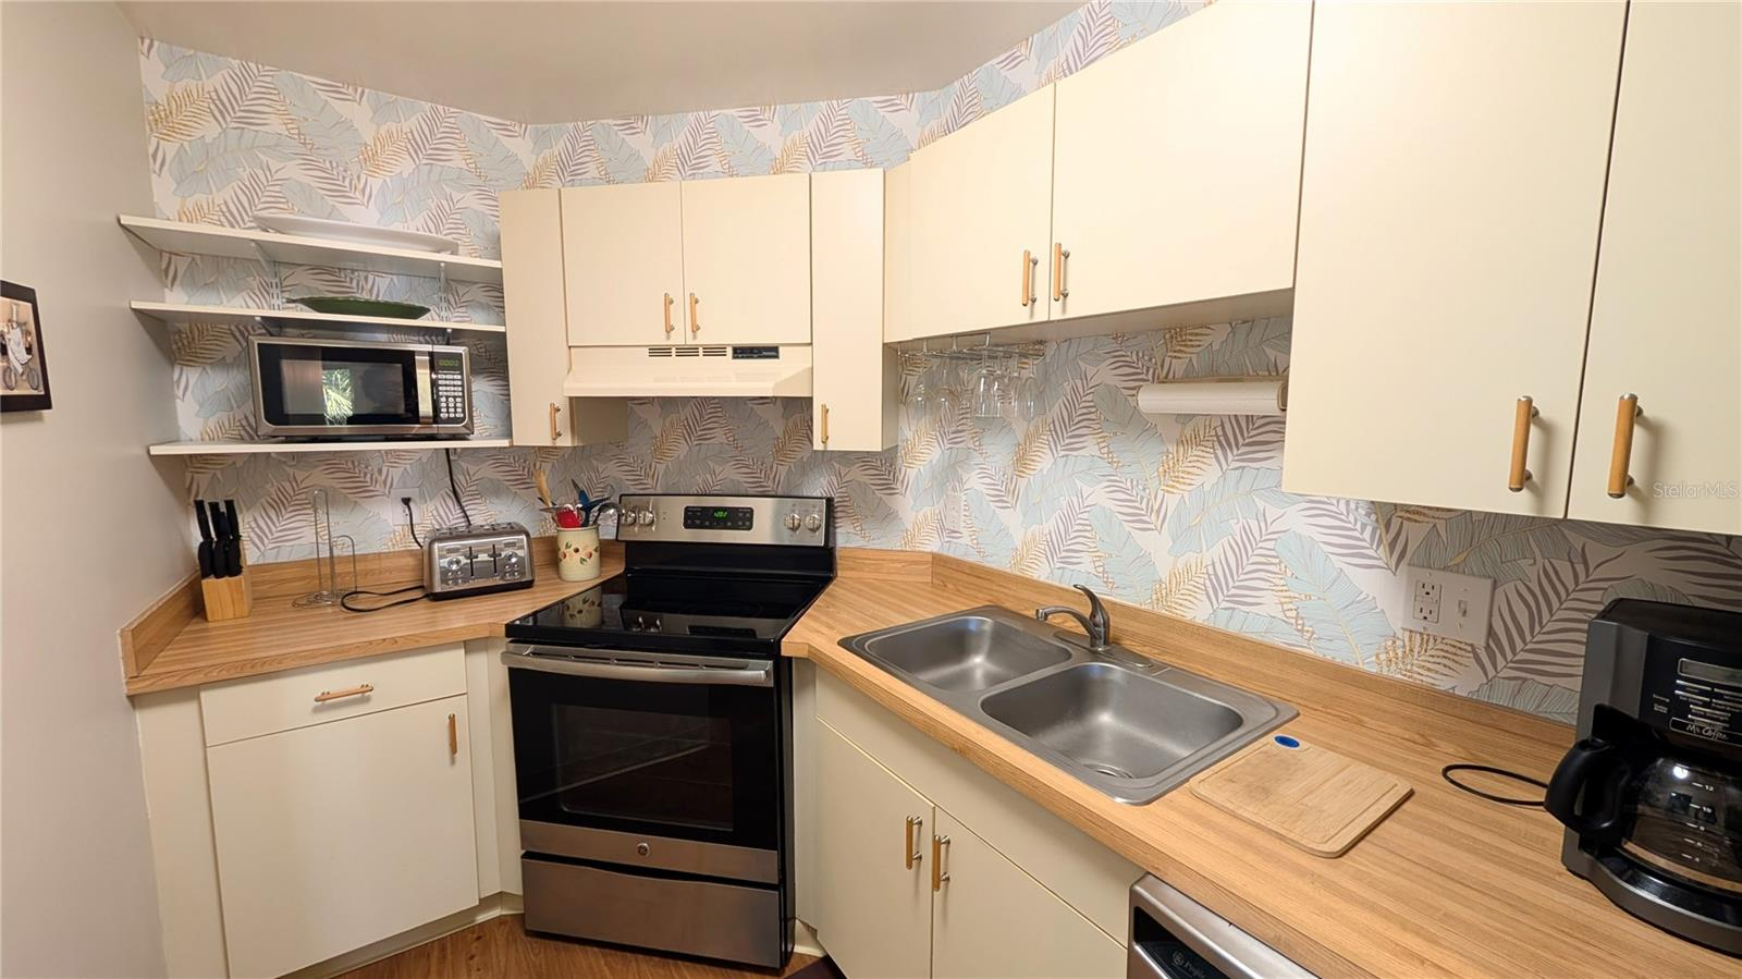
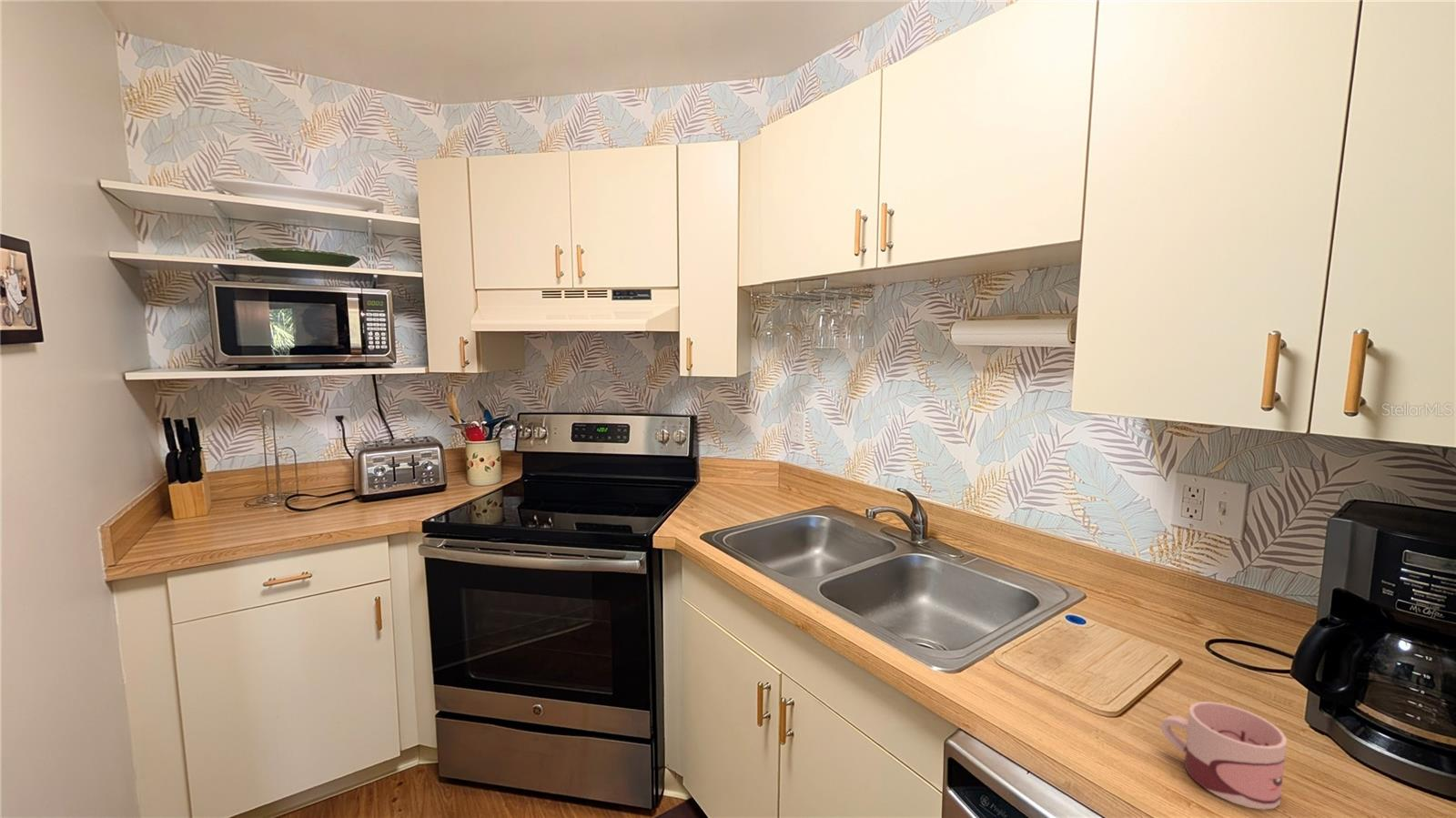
+ mug [1159,701,1288,811]
